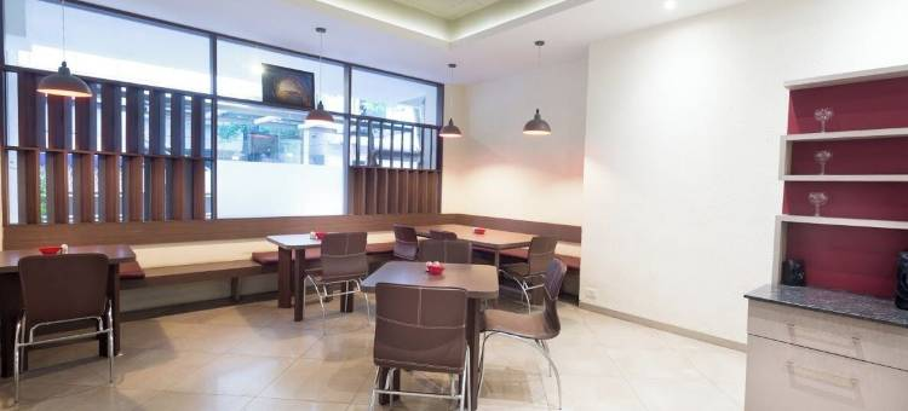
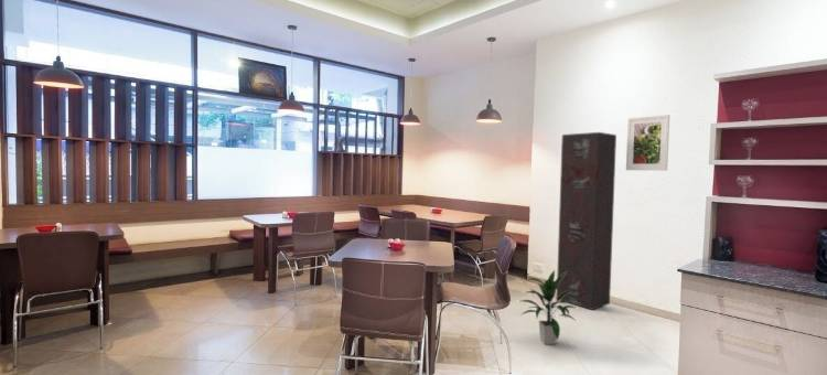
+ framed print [625,114,670,172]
+ indoor plant [520,269,576,345]
+ locker [556,131,617,311]
